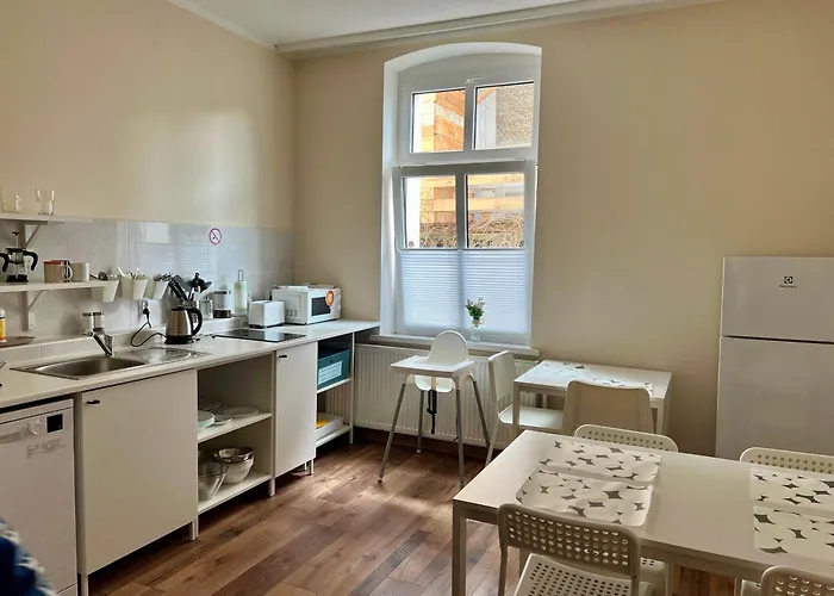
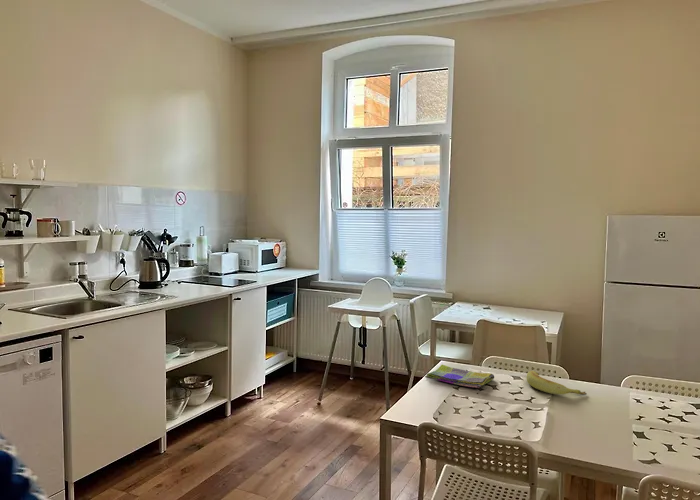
+ dish towel [424,363,495,389]
+ banana [526,370,588,396]
